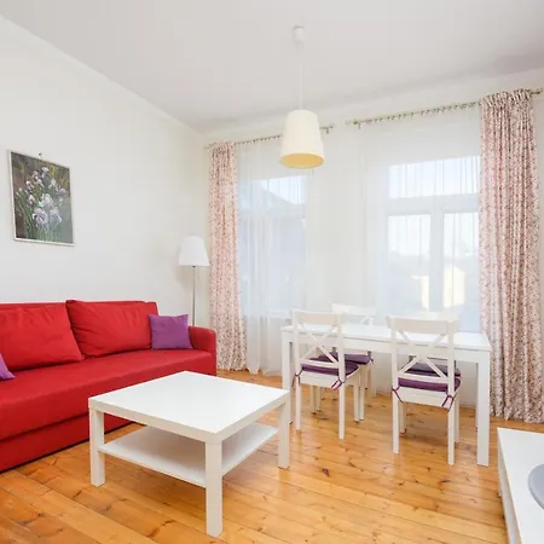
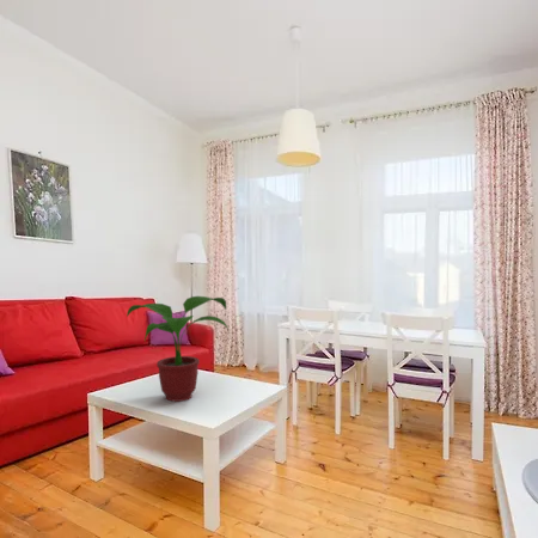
+ potted plant [126,295,230,403]
